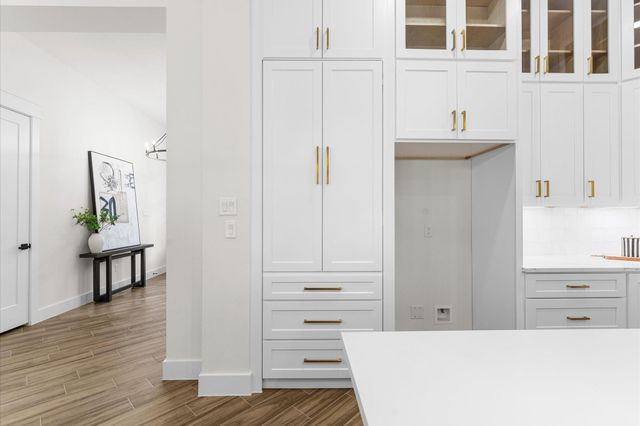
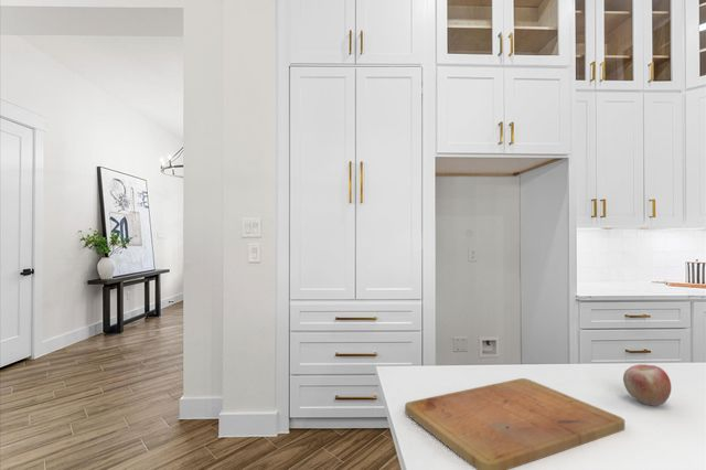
+ cutting board [404,377,625,470]
+ apple [622,363,672,406]
